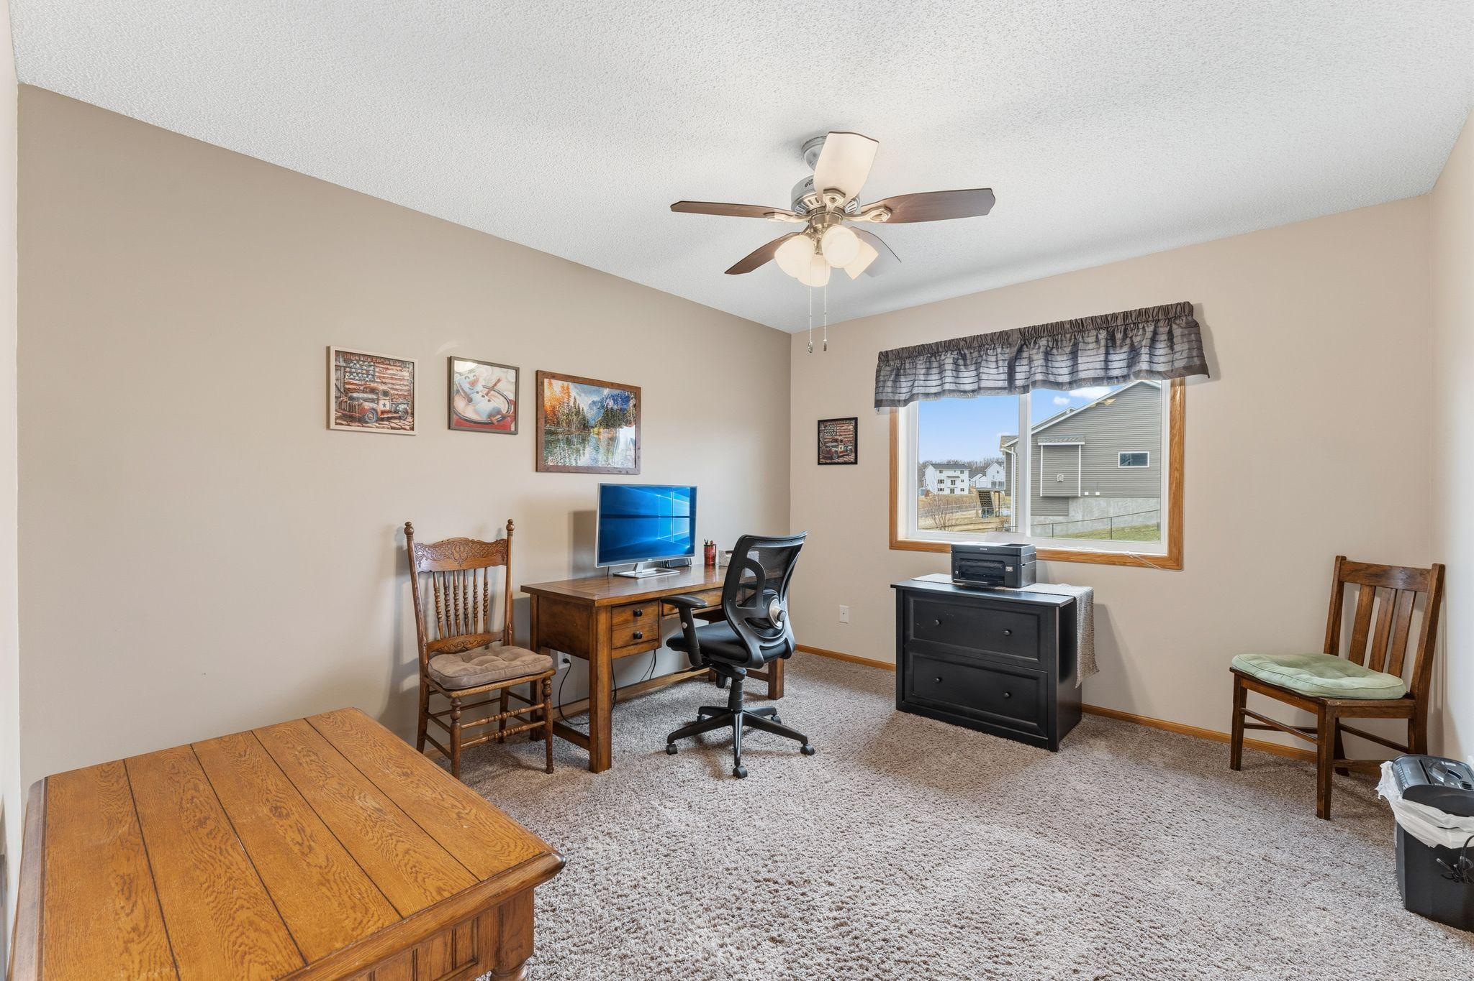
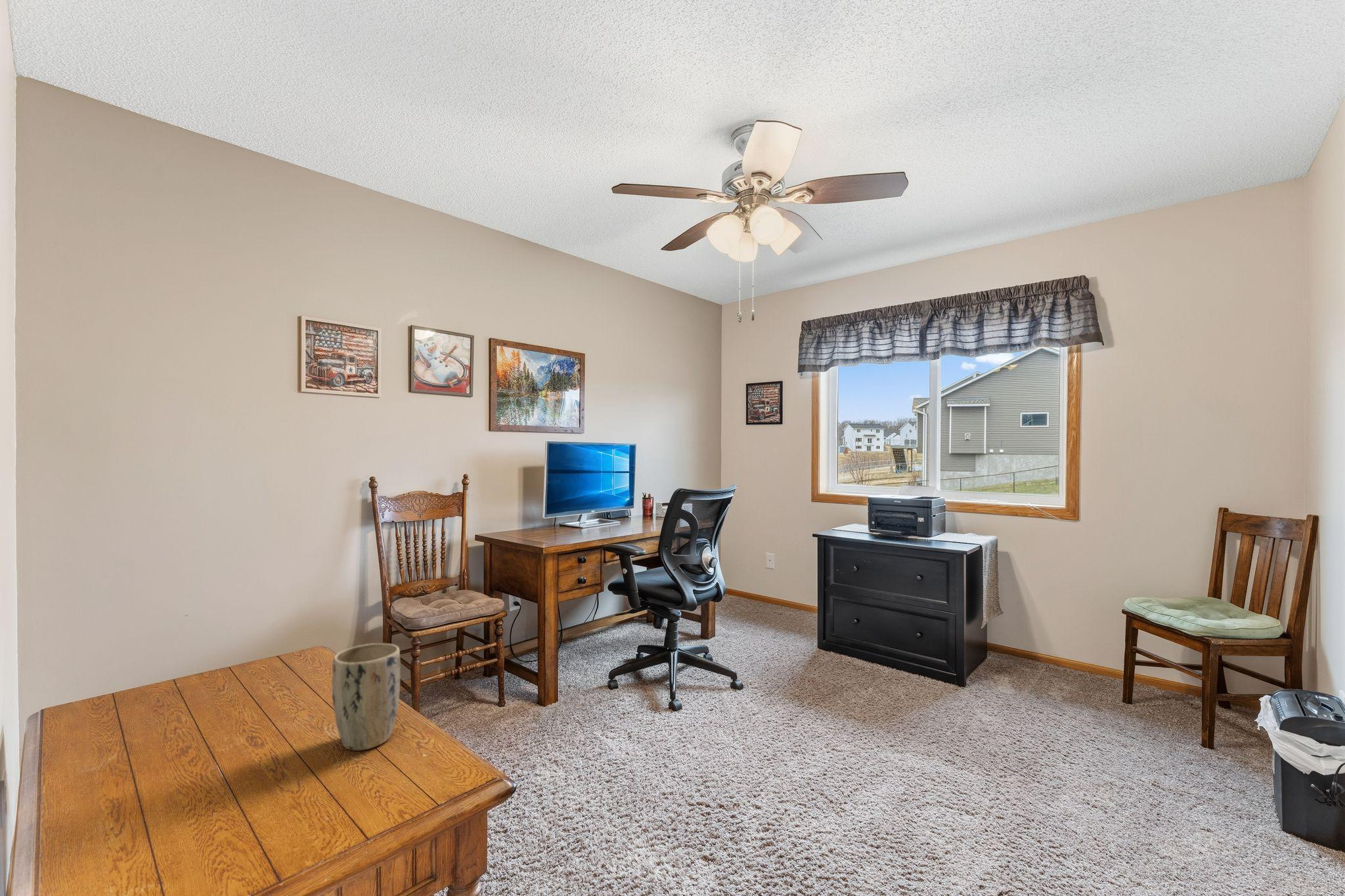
+ plant pot [331,643,401,751]
